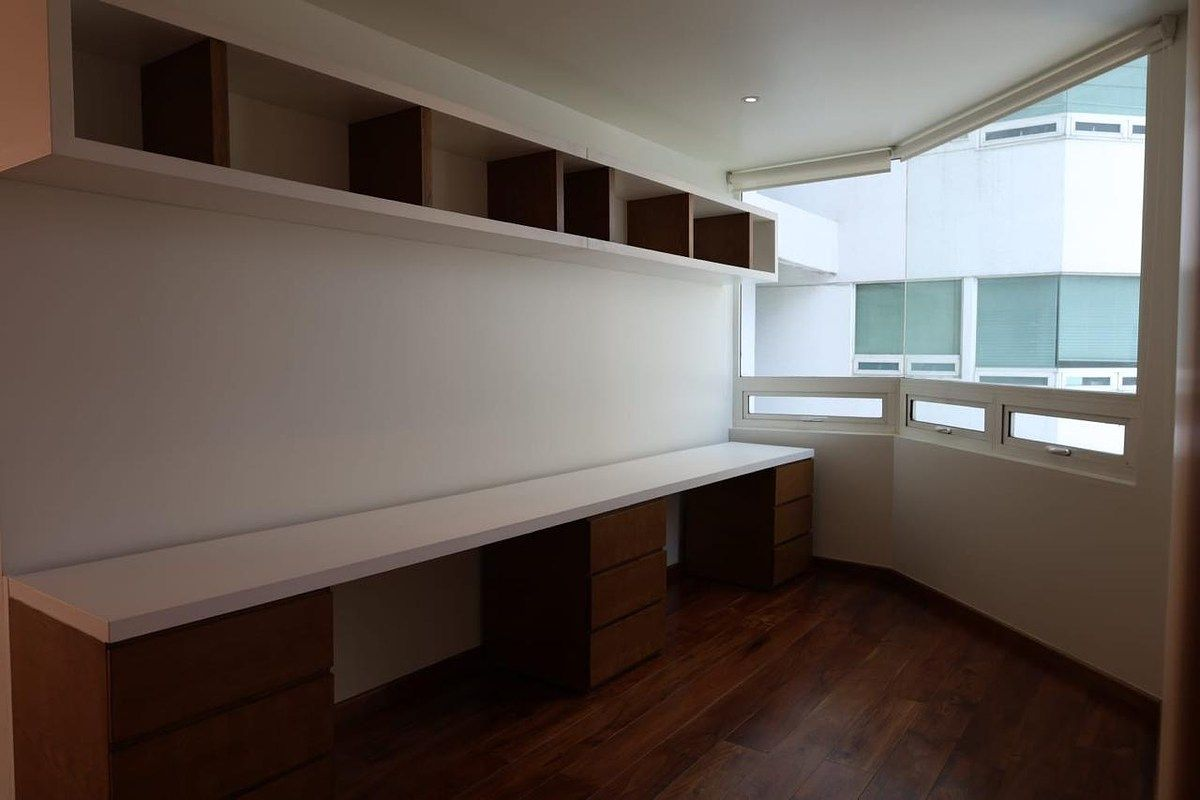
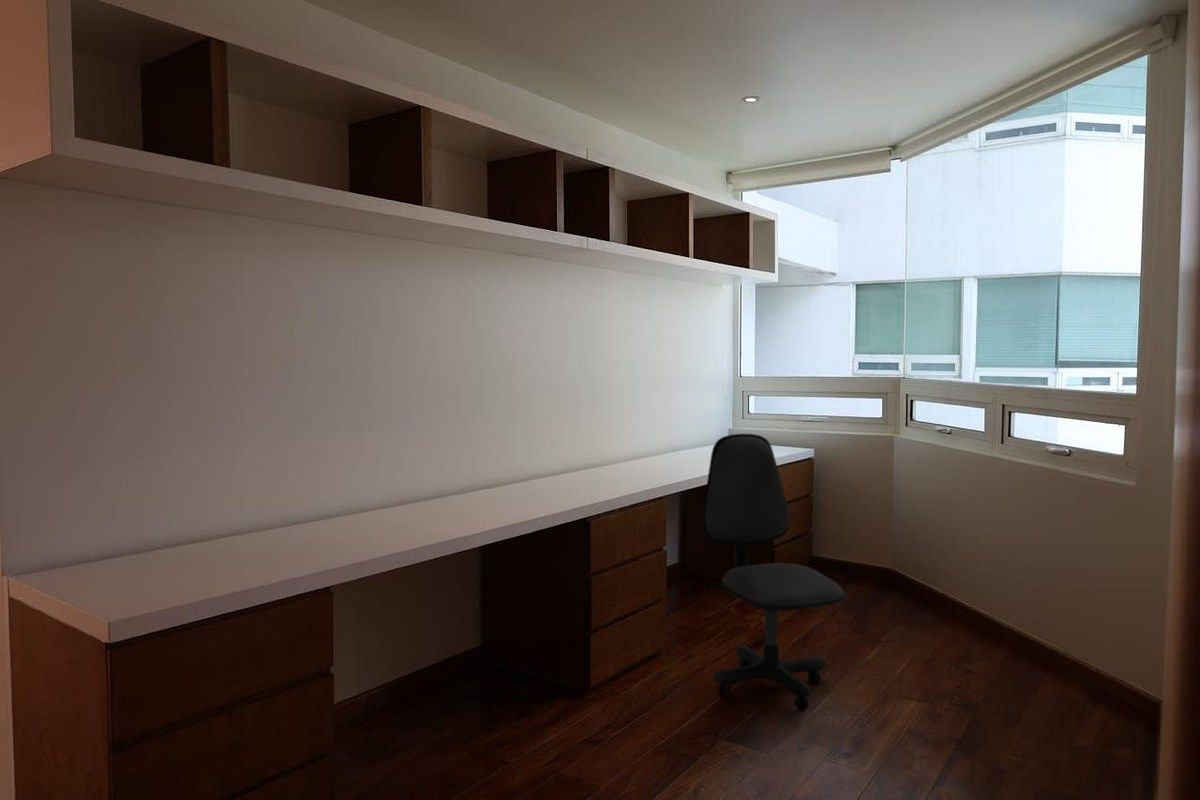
+ office chair [701,433,849,712]
